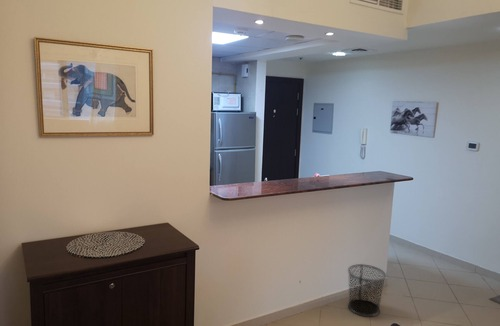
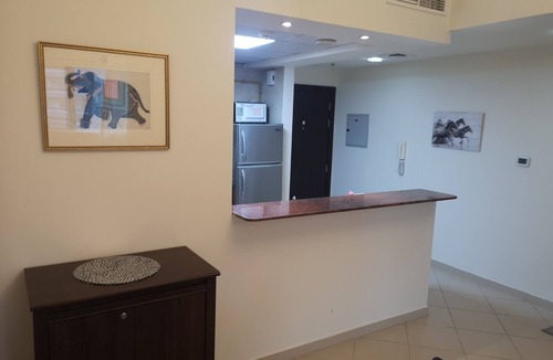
- waste bin [347,263,387,317]
